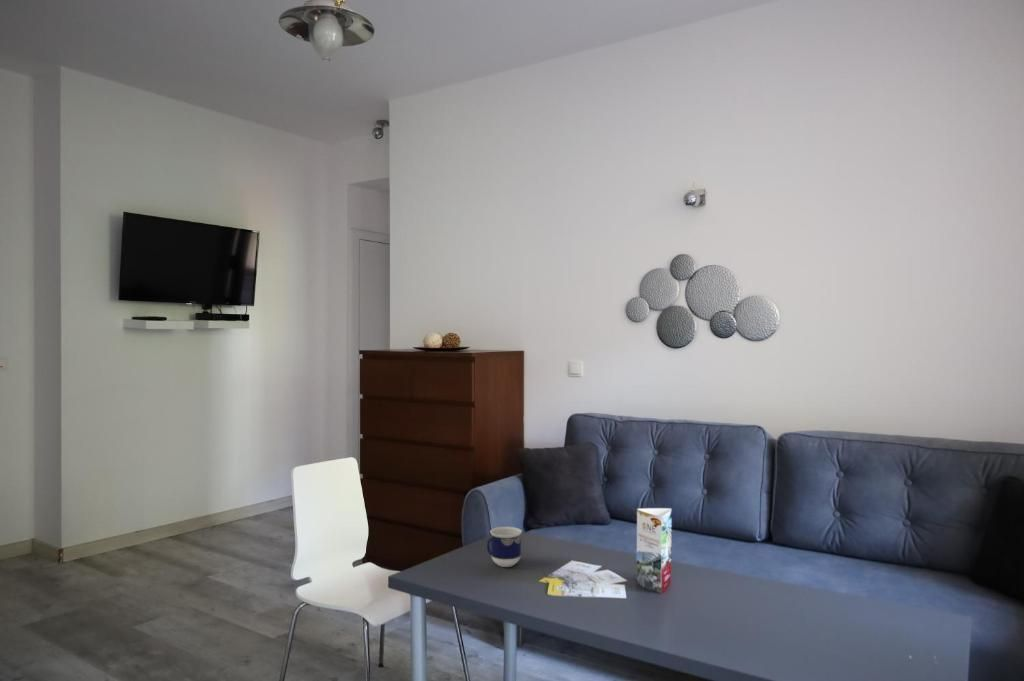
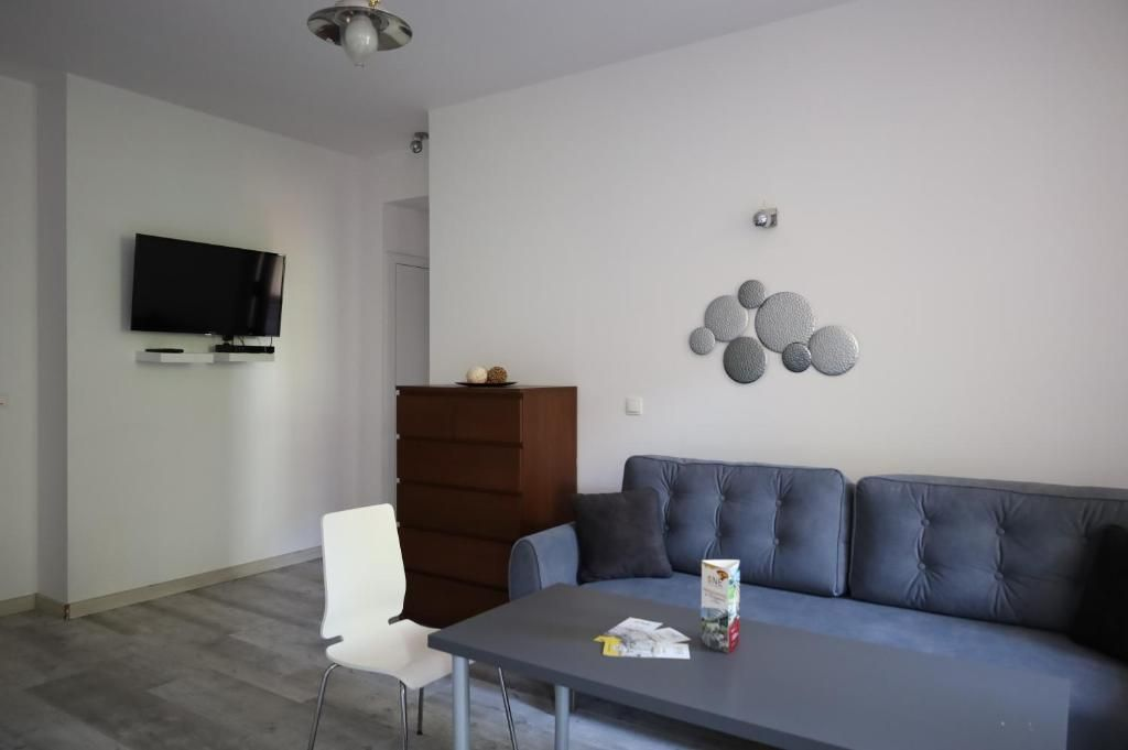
- cup [486,526,523,568]
